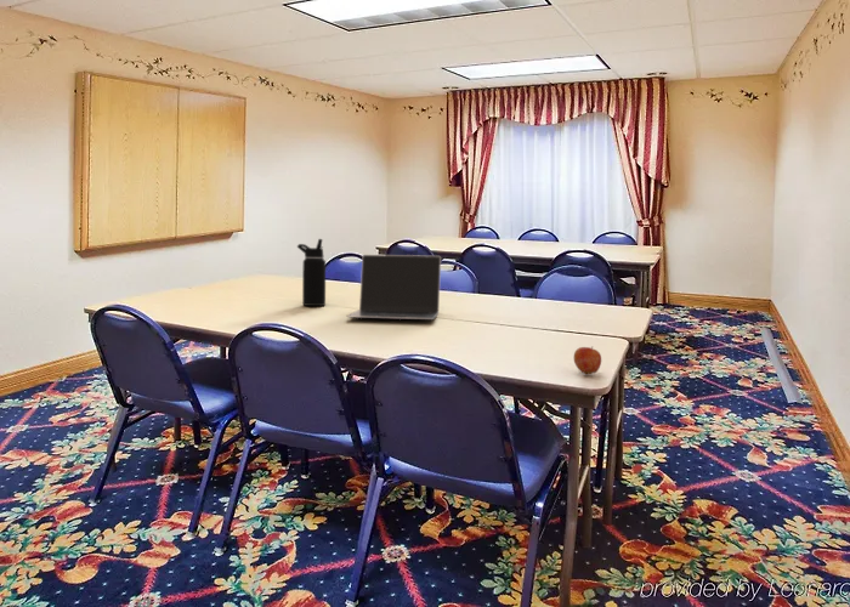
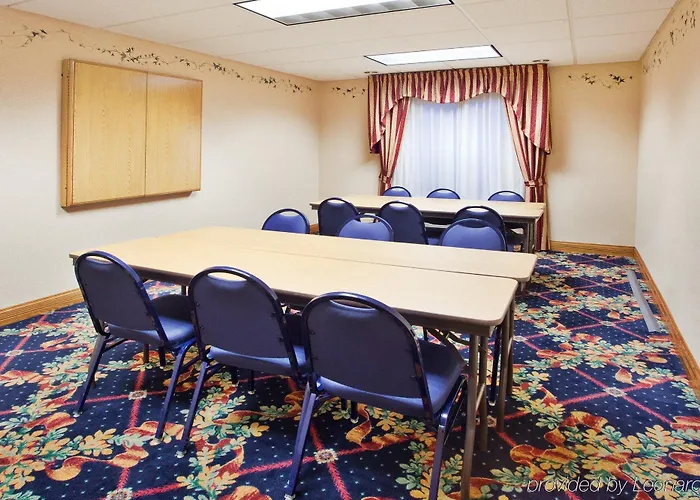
- apple [573,345,602,375]
- laptop [345,254,442,320]
- water bottle [296,238,327,307]
